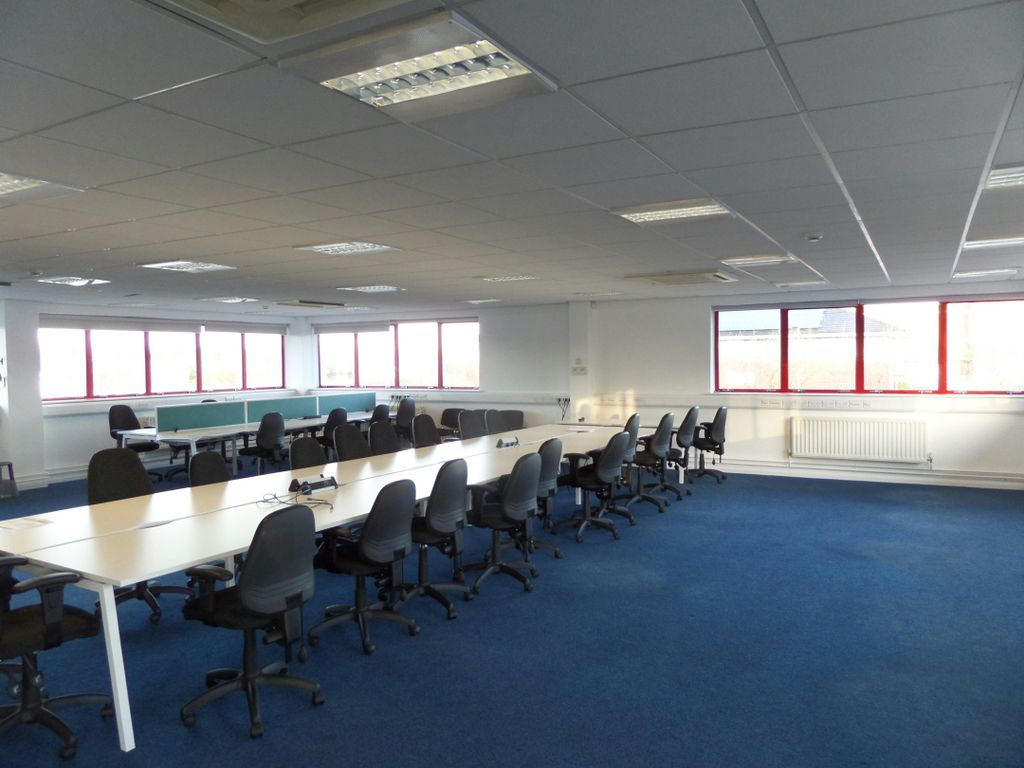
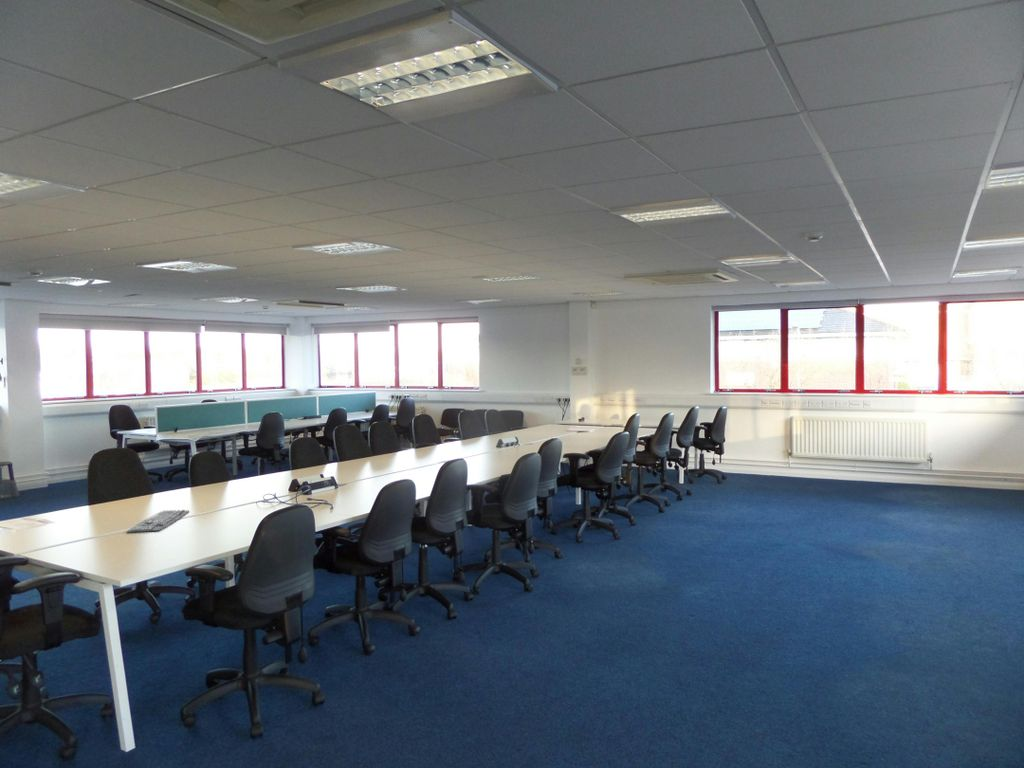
+ keyboard [126,509,190,533]
